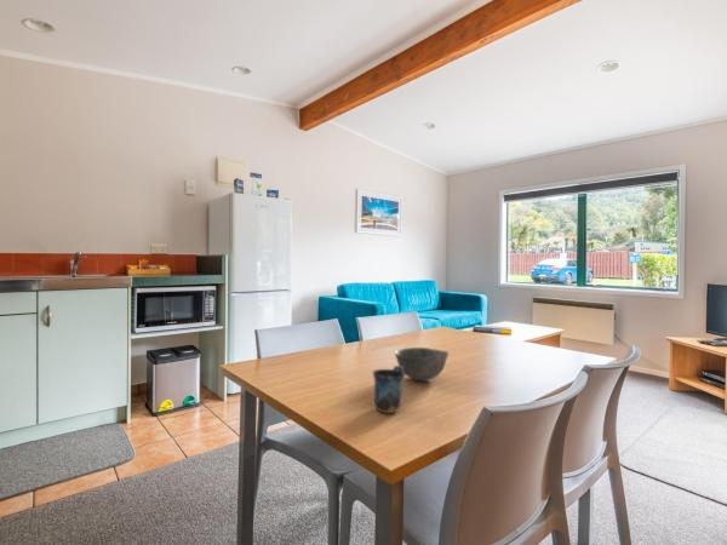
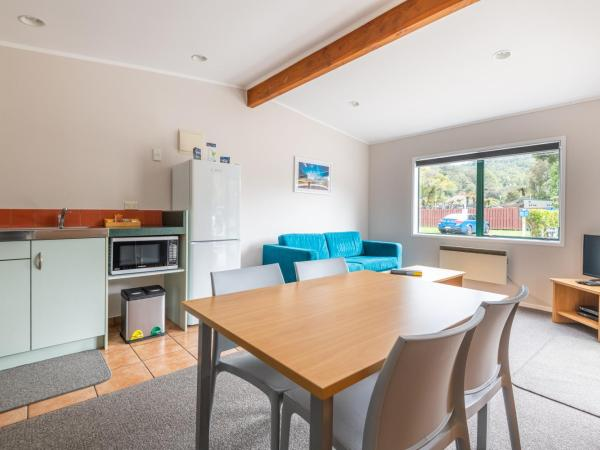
- bowl [393,346,450,382]
- mug [371,365,406,414]
